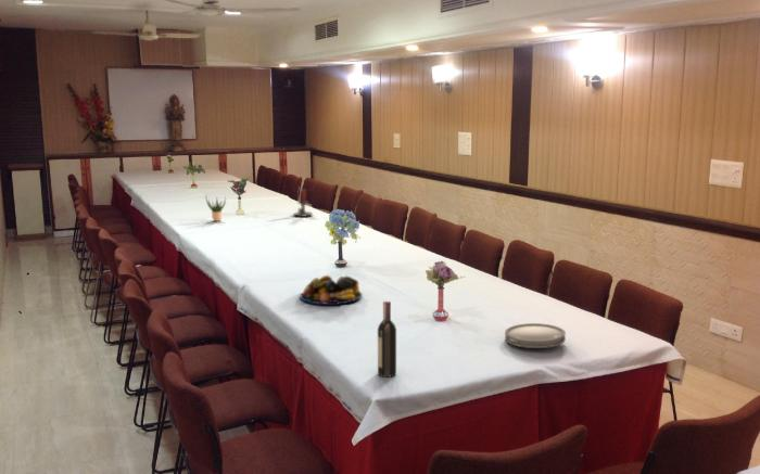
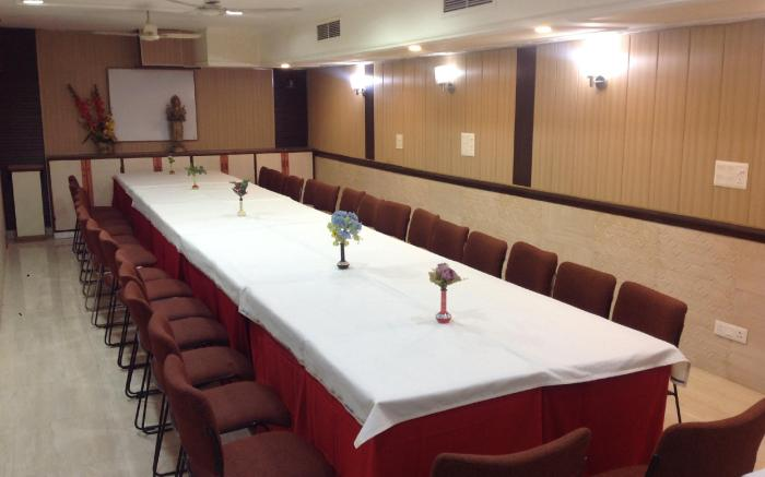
- wine bottle [377,299,397,379]
- candle holder [293,188,314,218]
- fruit bowl [299,274,363,306]
- plate [504,322,567,349]
- potted plant [205,194,227,222]
